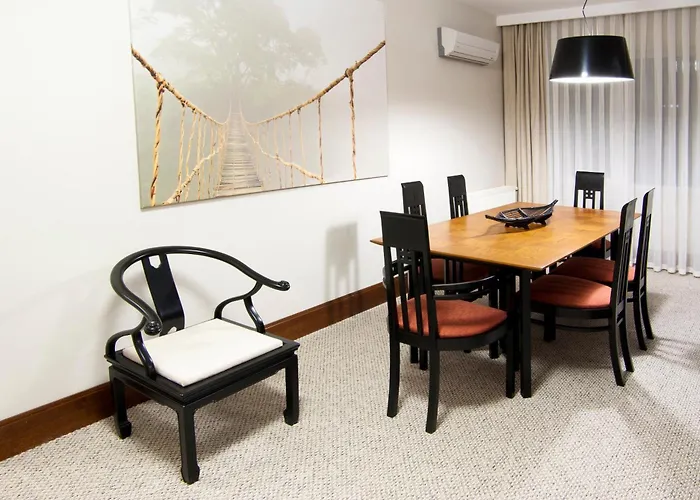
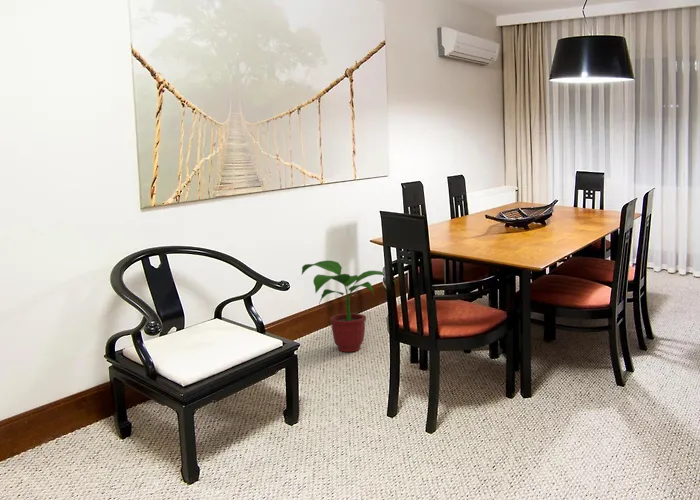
+ potted plant [301,260,397,353]
